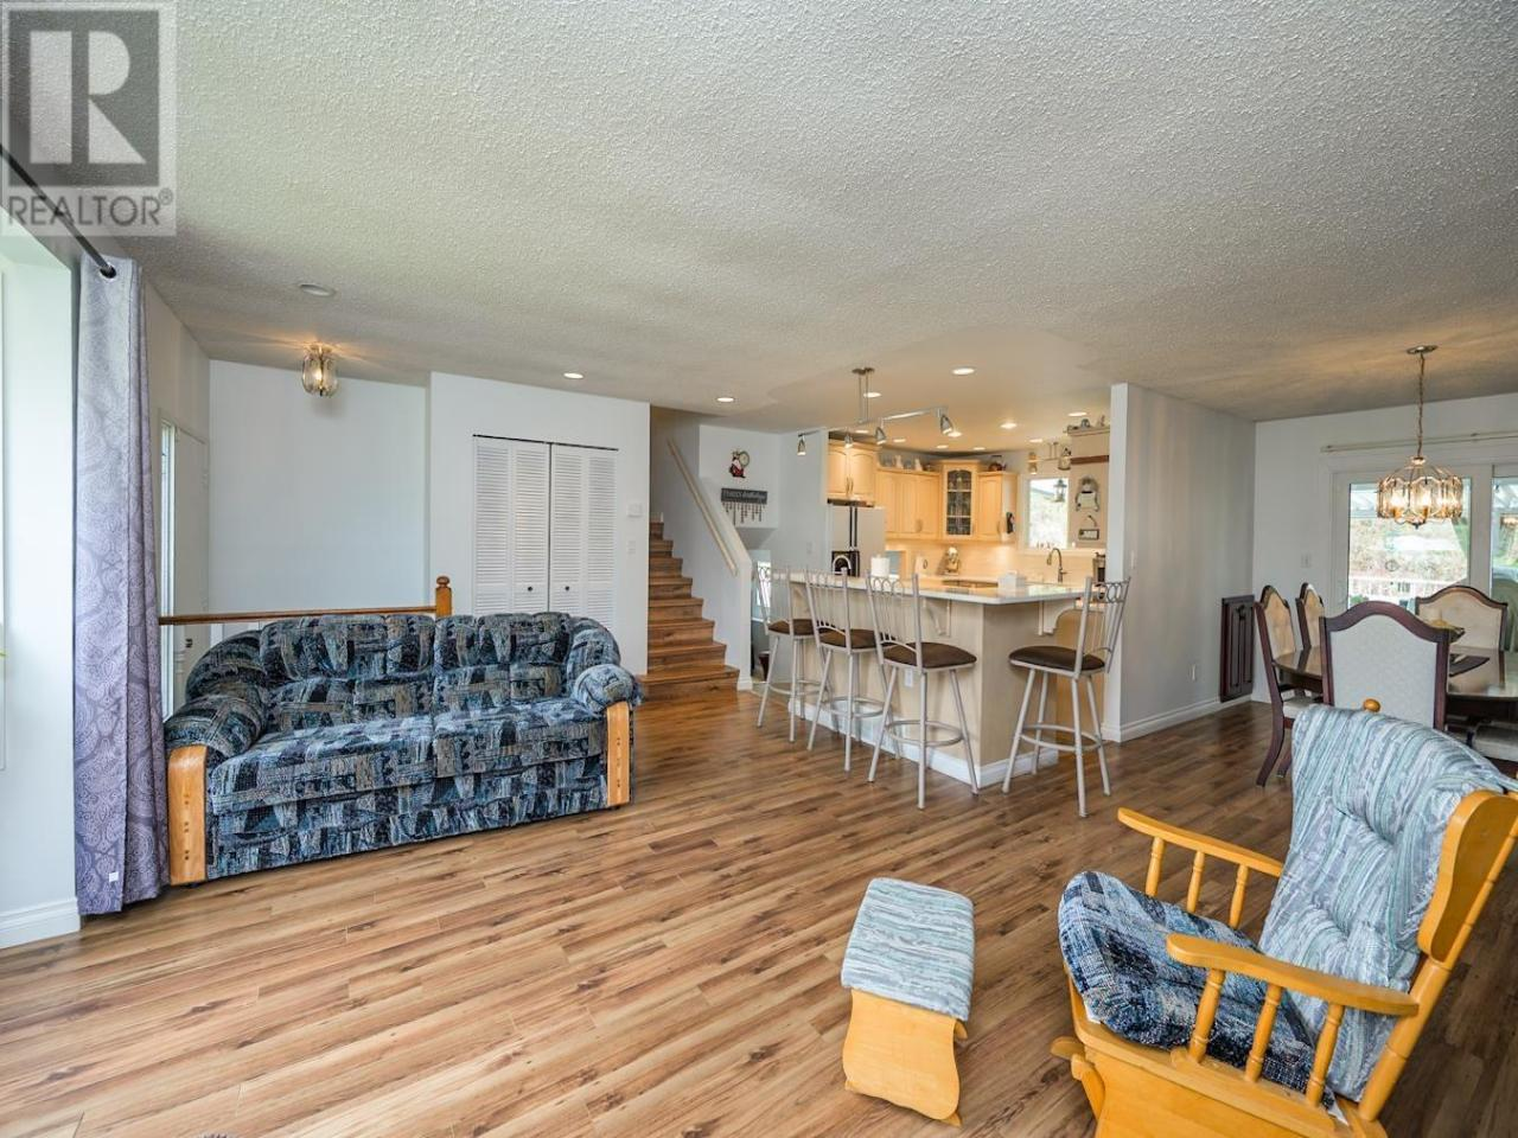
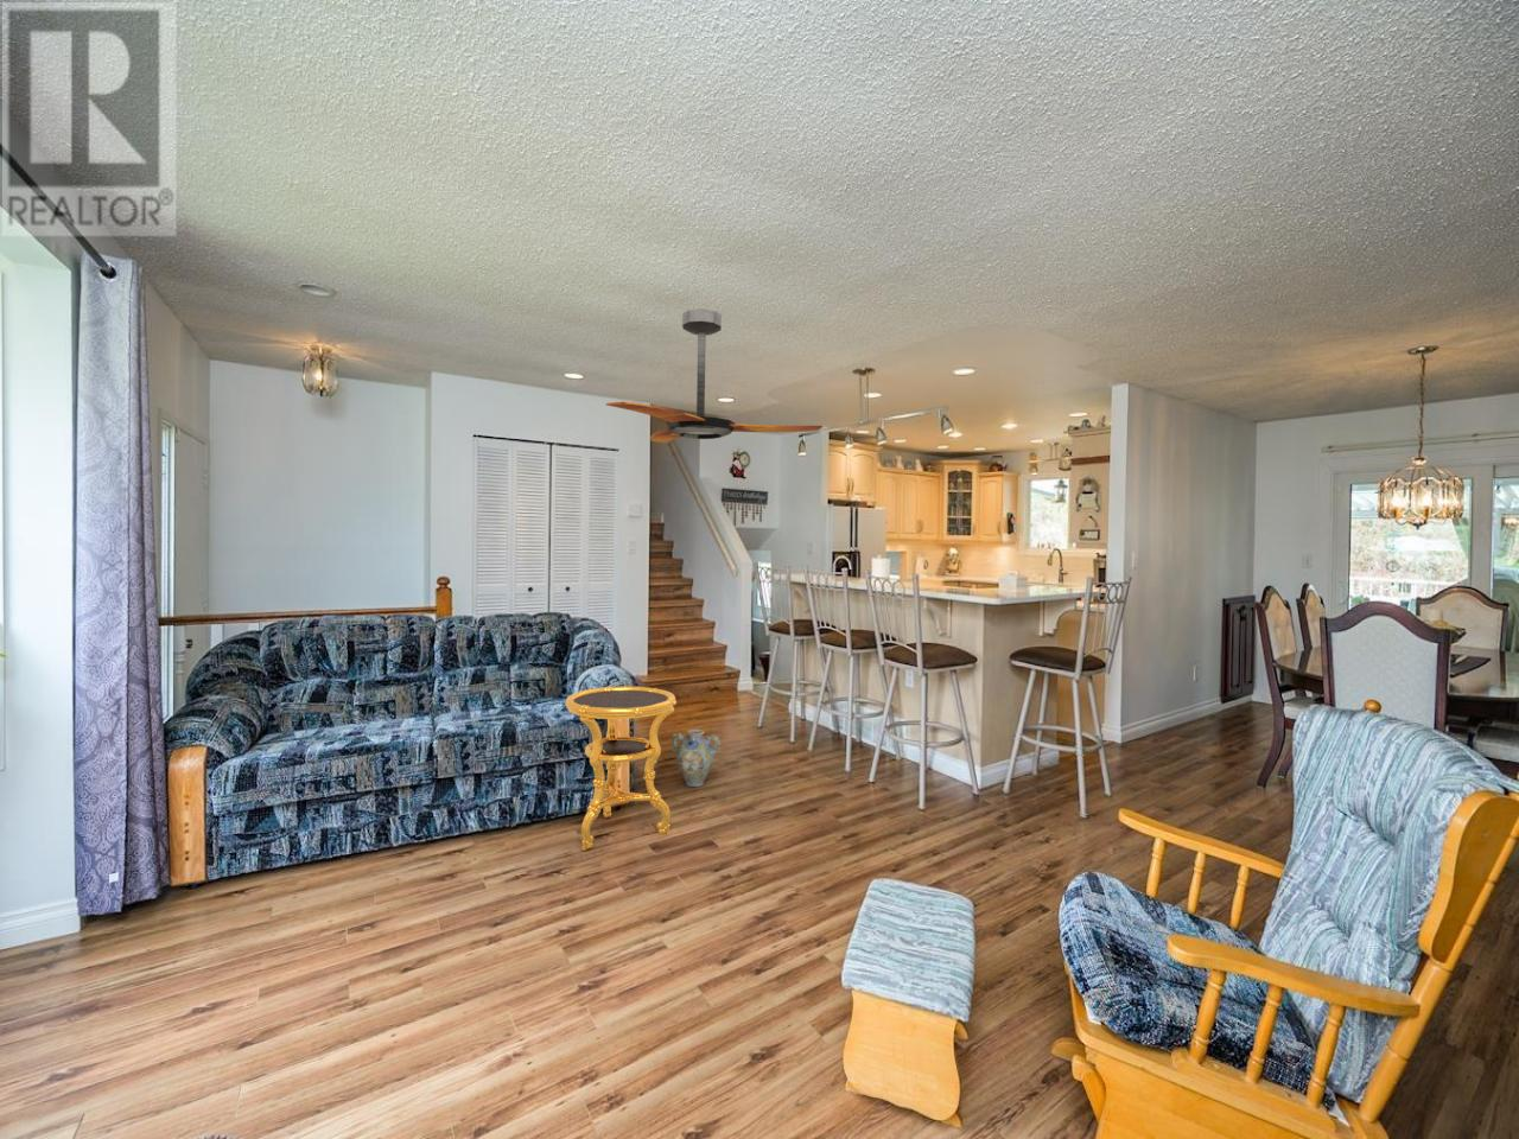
+ ceiling fan [605,307,824,444]
+ ceramic jug [670,729,721,787]
+ side table [565,684,678,852]
